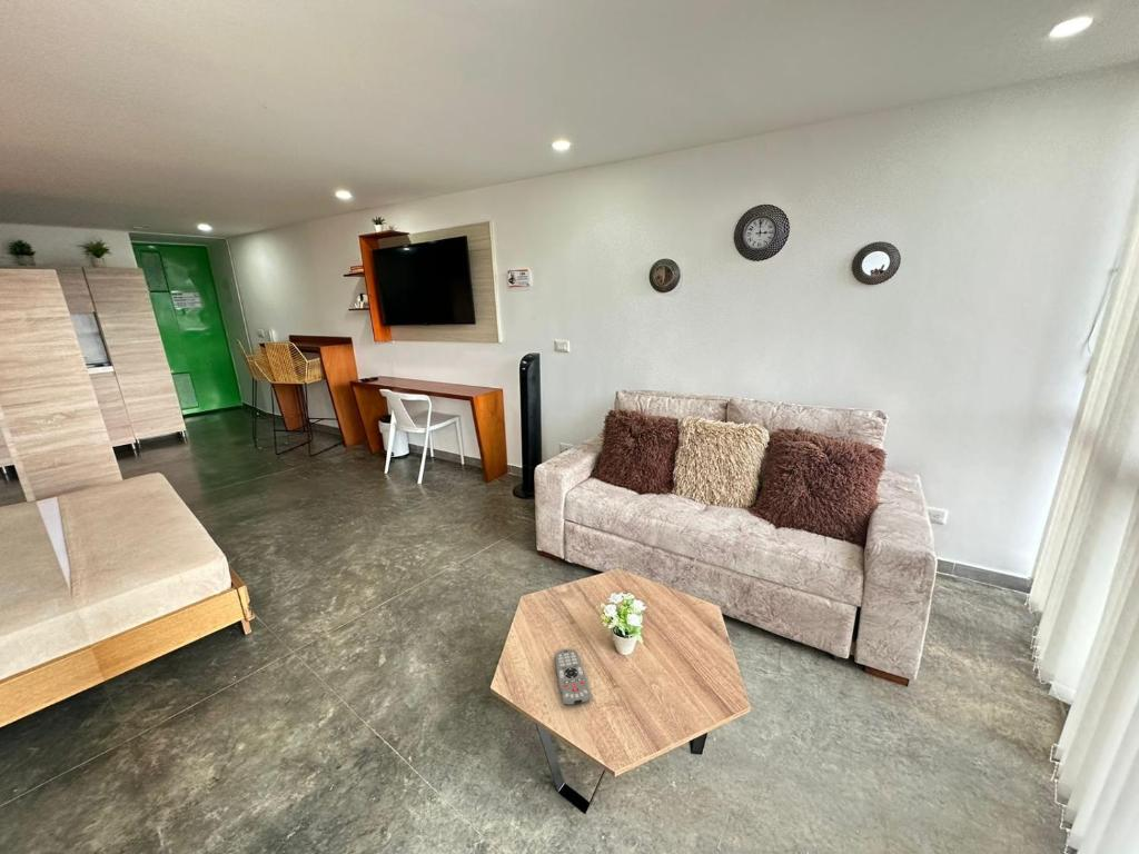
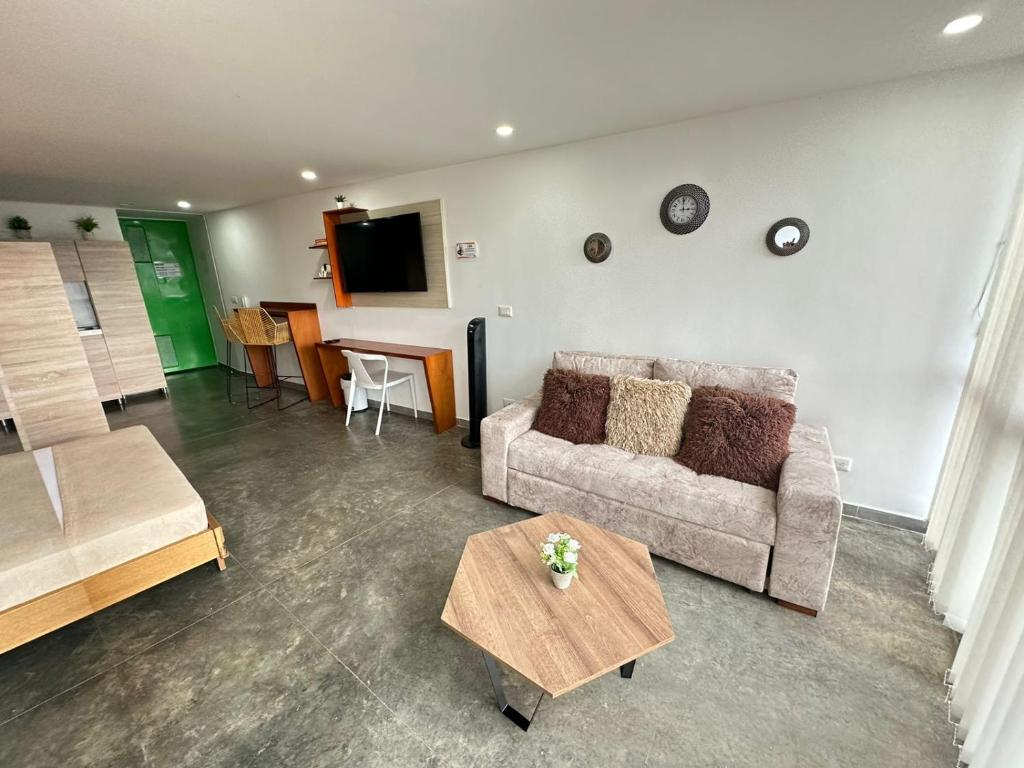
- remote control [554,648,593,706]
